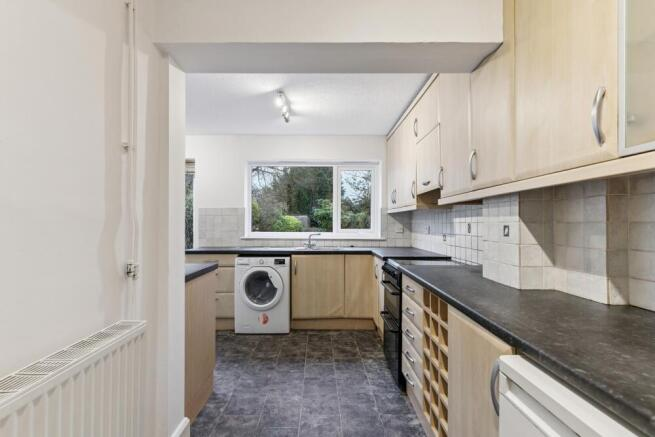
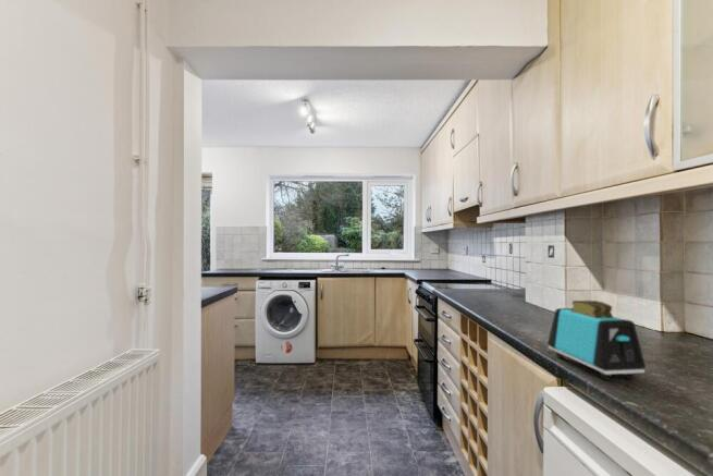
+ toaster [546,300,647,381]
